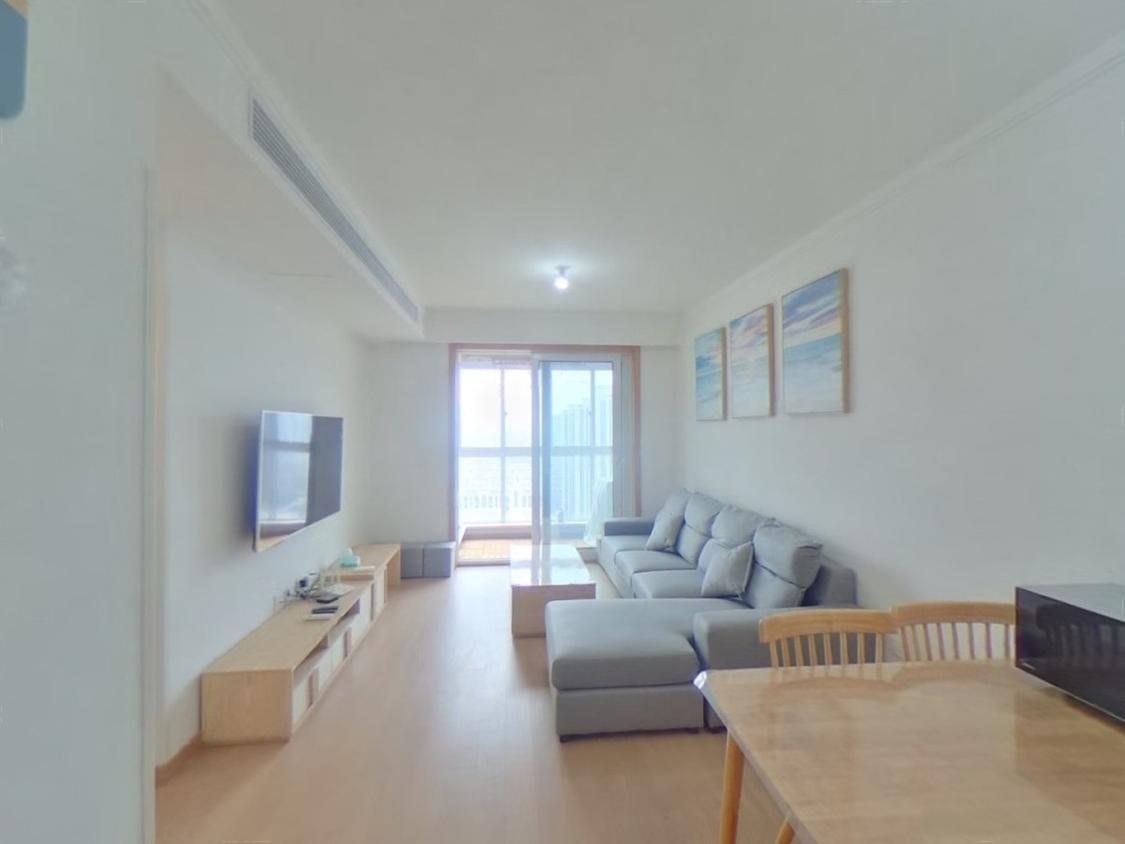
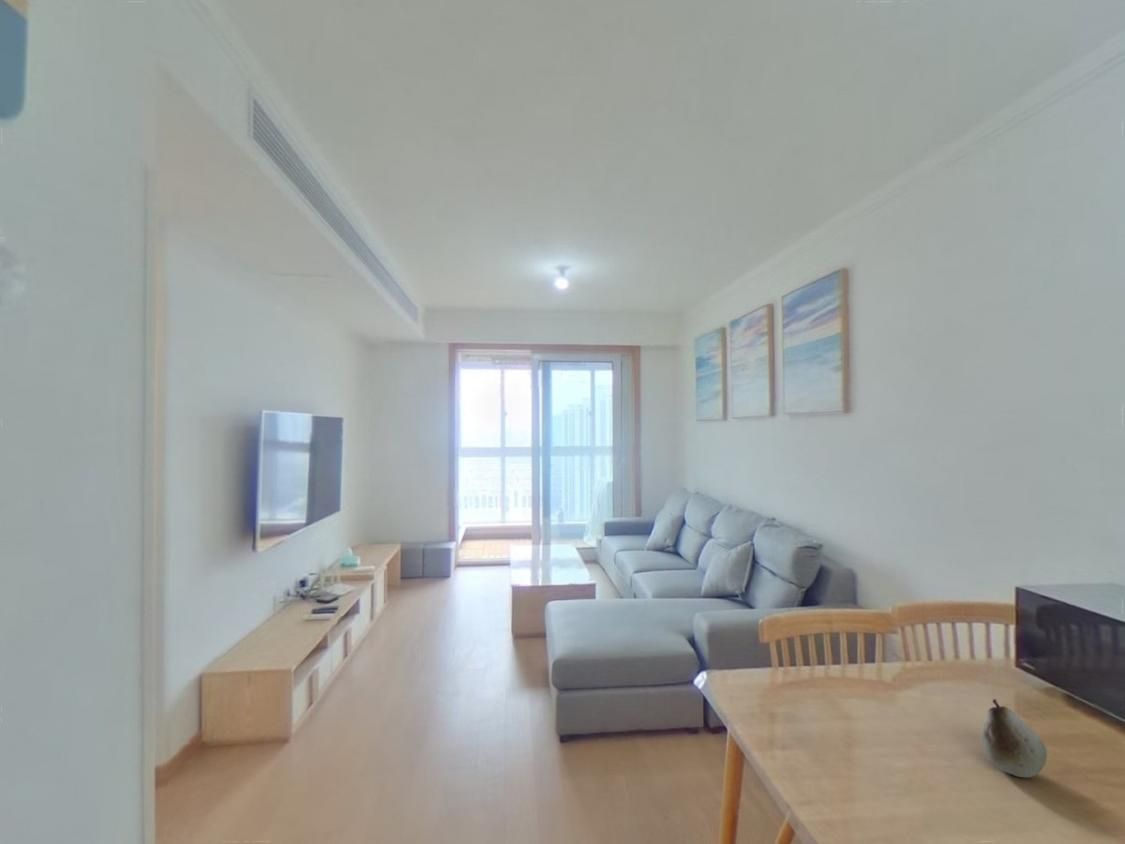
+ fruit [981,698,1048,778]
